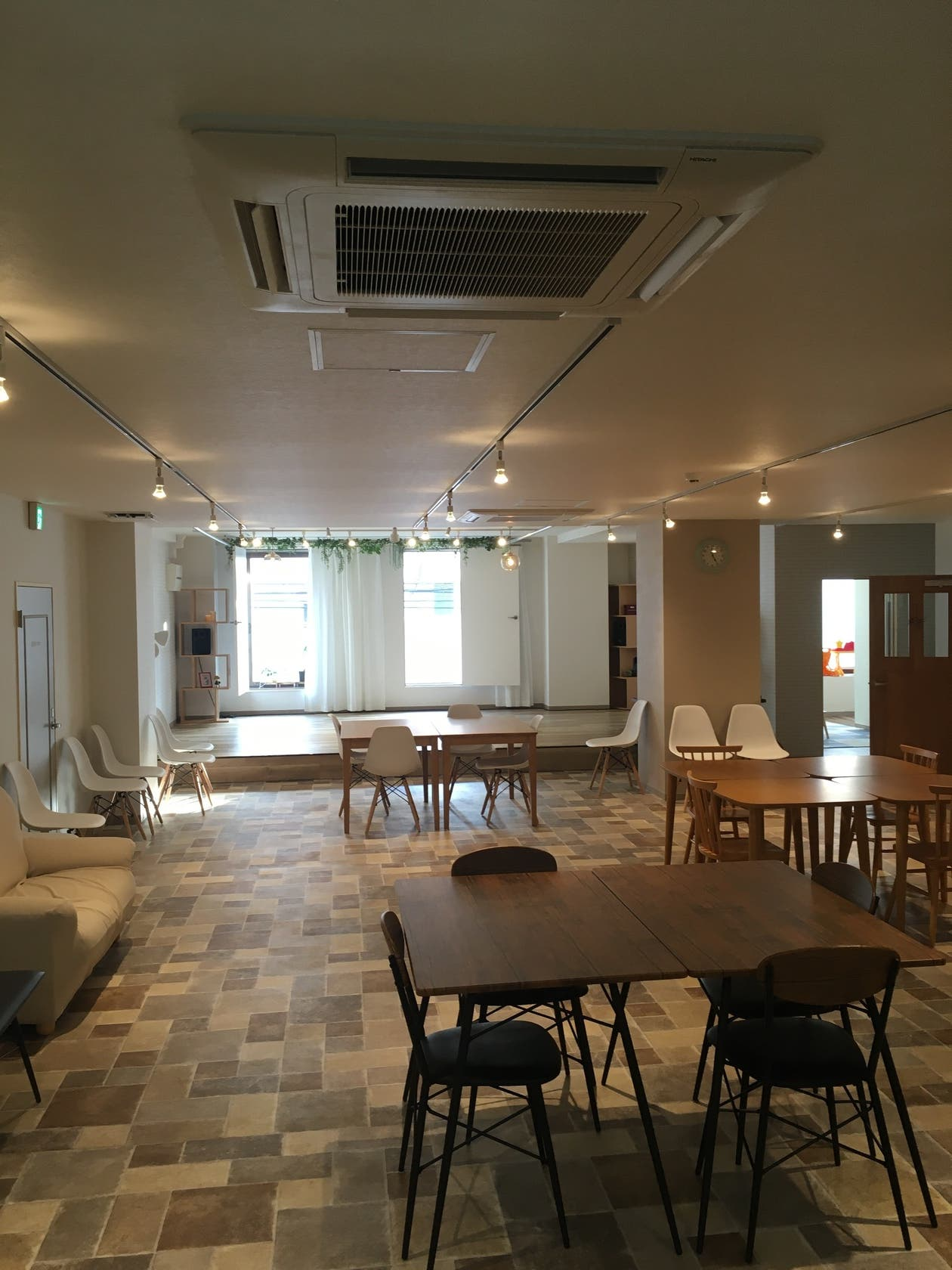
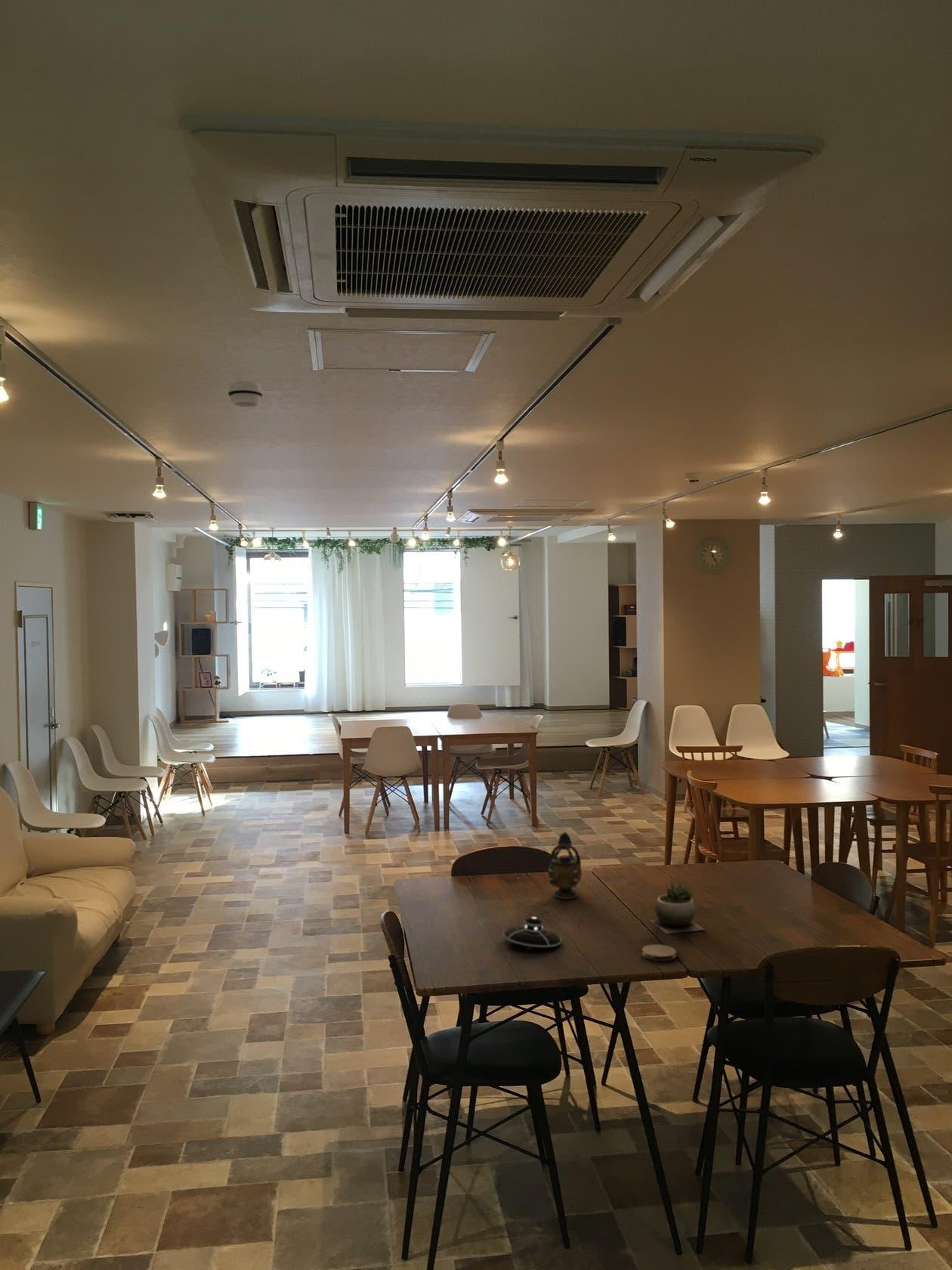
+ succulent plant [648,877,706,934]
+ smoke detector [227,380,264,407]
+ teapot [548,831,583,900]
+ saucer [502,916,562,948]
+ coaster [641,944,677,962]
